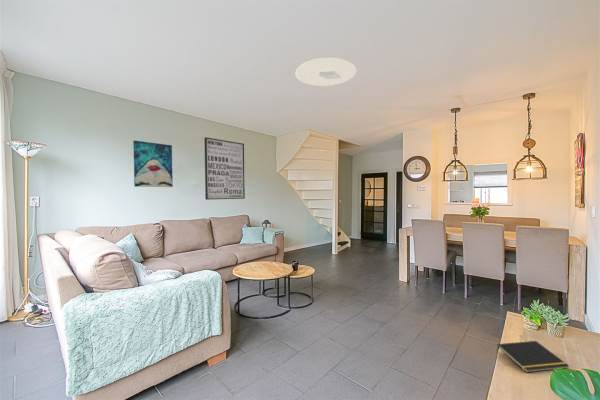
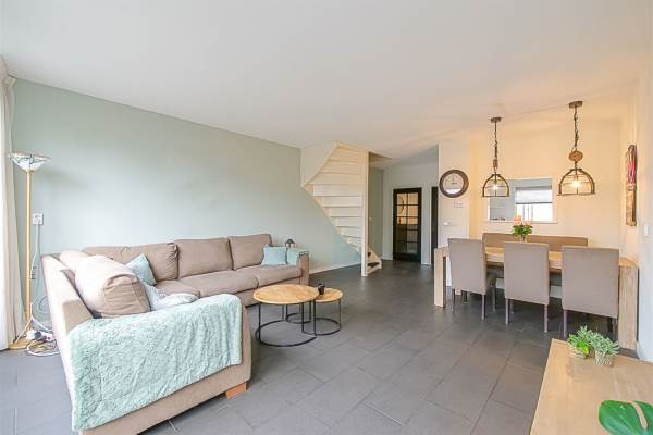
- wall art [203,136,246,201]
- ceiling light [294,57,357,87]
- wall art [132,139,174,188]
- notepad [495,340,570,374]
